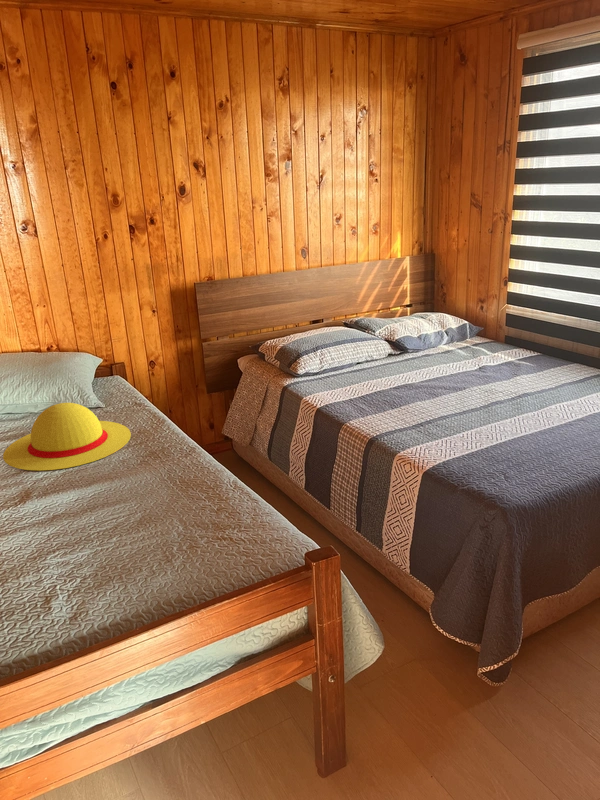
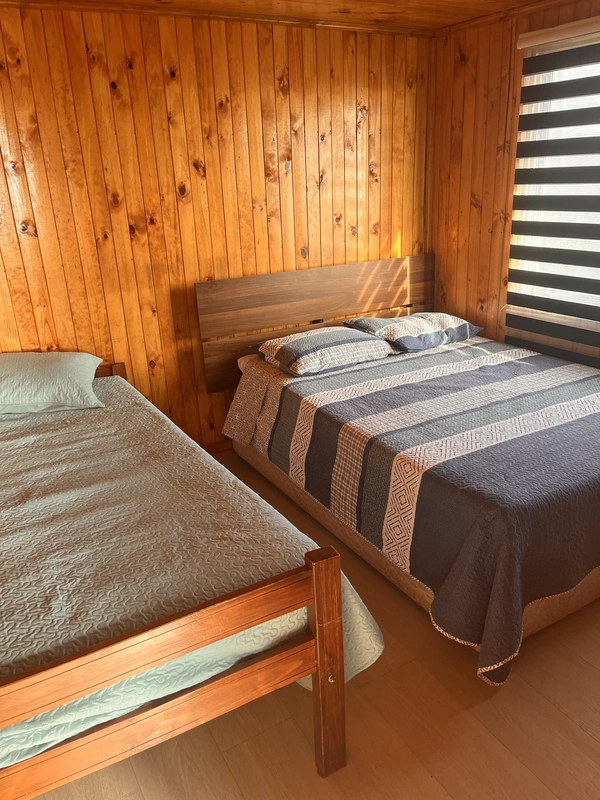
- straw hat [2,402,132,472]
